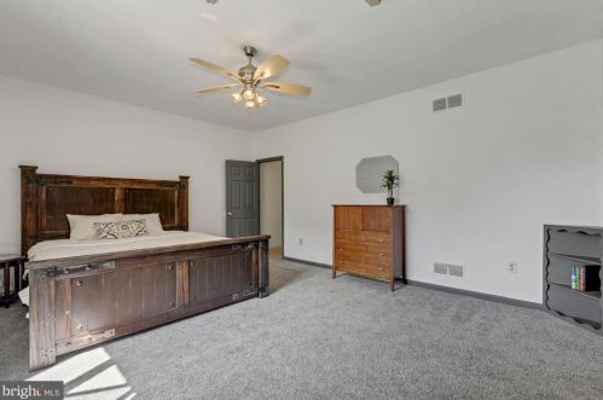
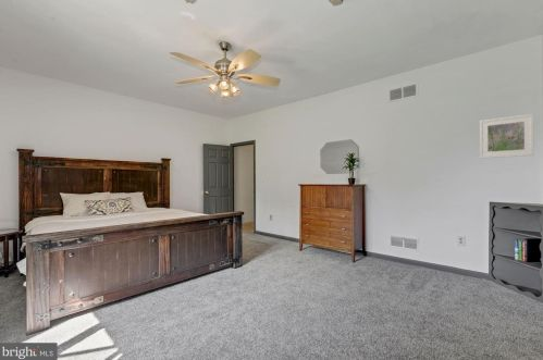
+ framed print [479,113,535,159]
